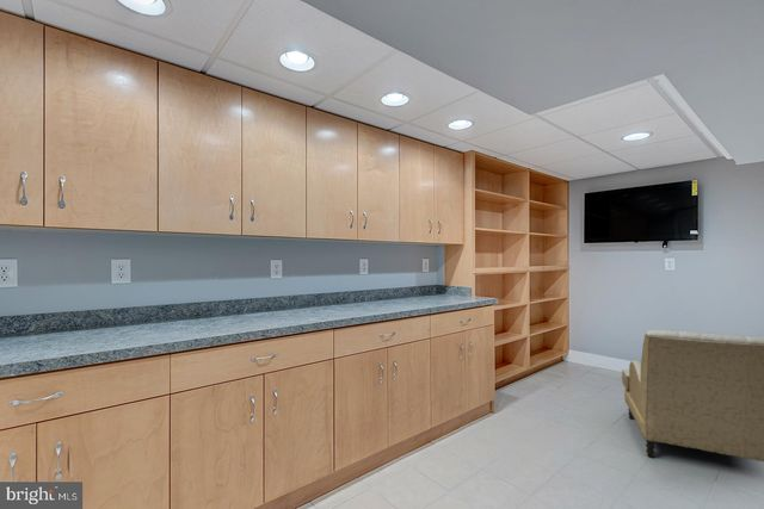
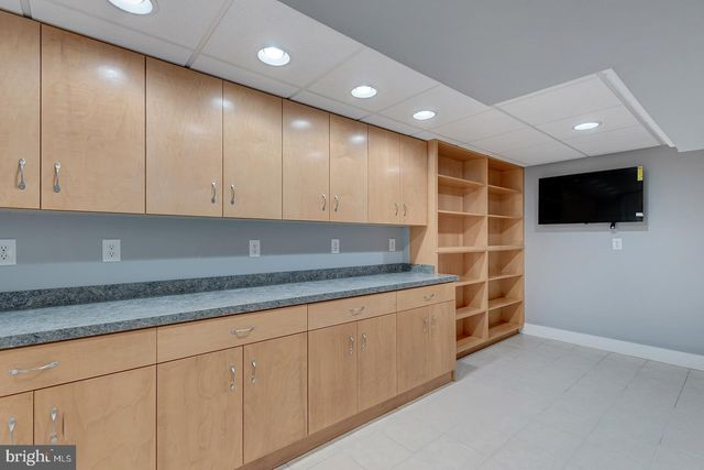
- armchair [621,329,764,463]
